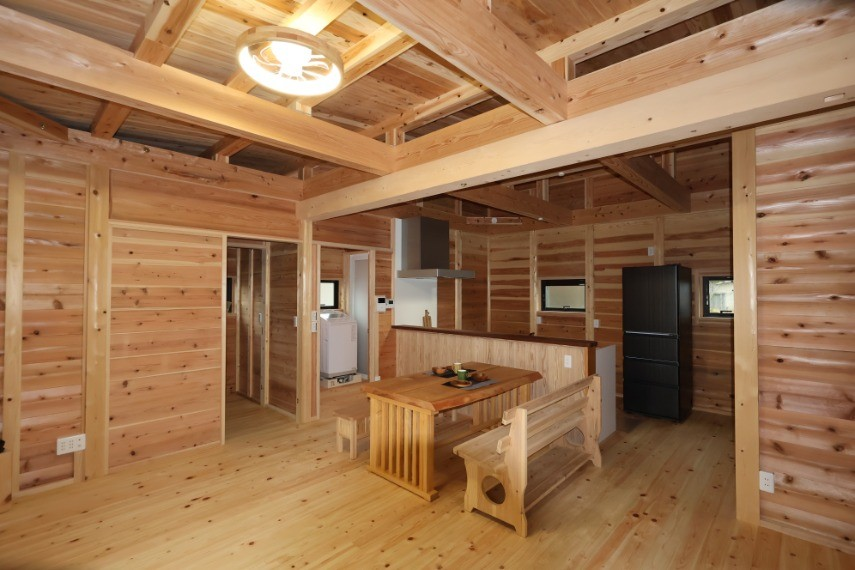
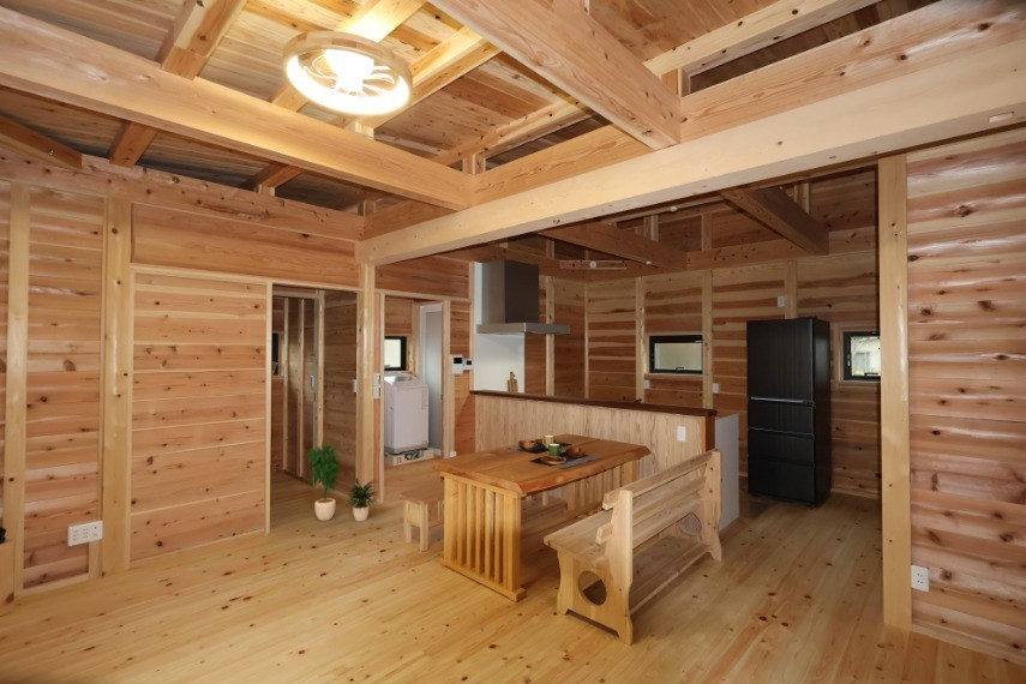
+ potted plant [306,438,379,523]
